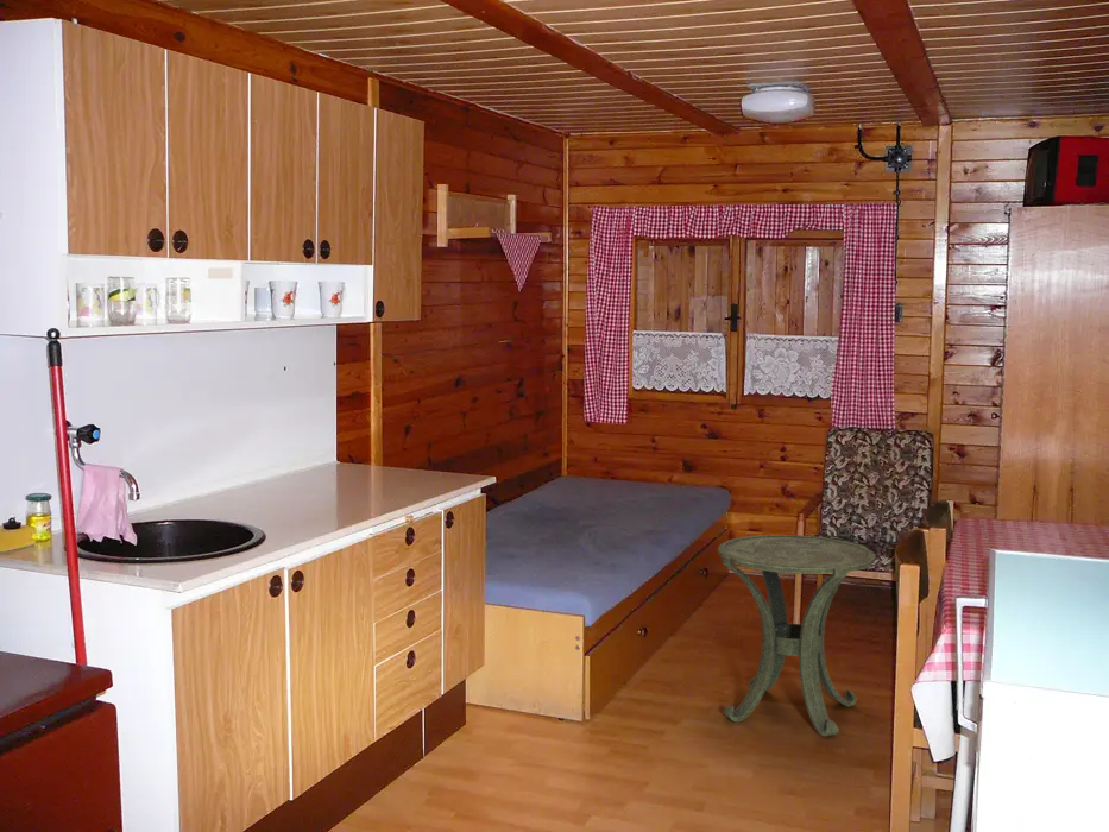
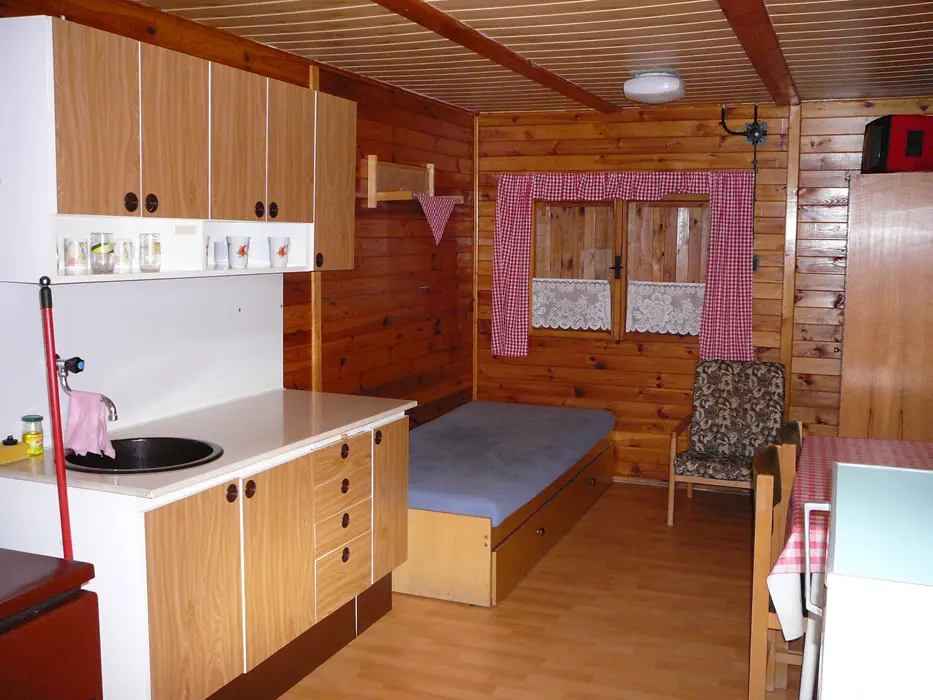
- side table [717,534,876,737]
